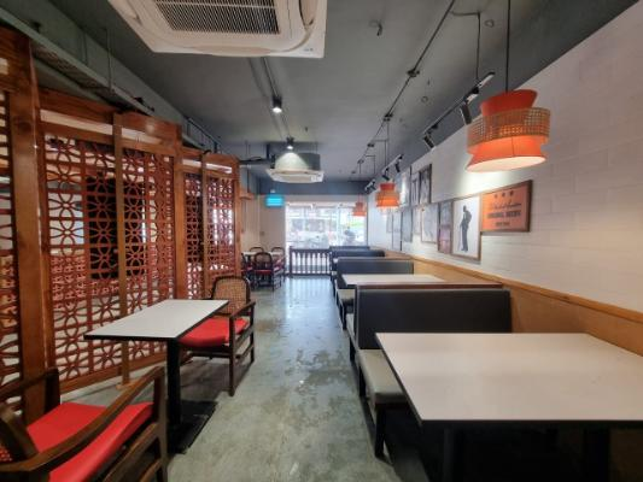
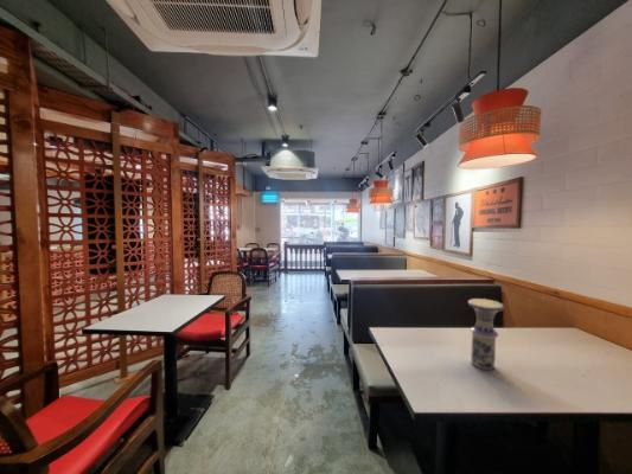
+ vase [467,297,505,371]
